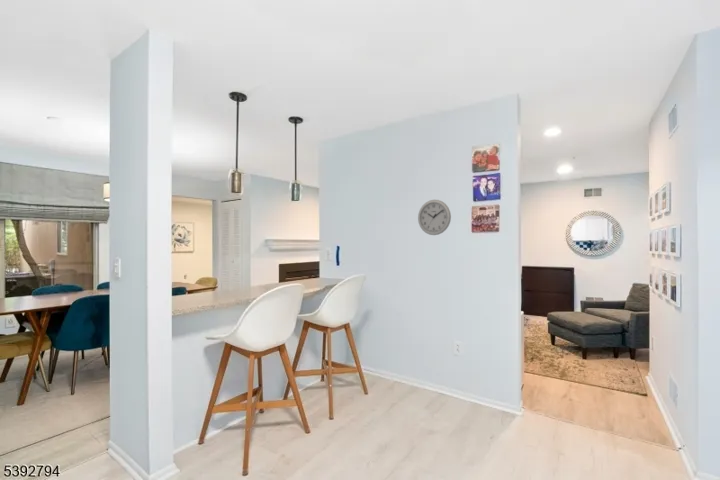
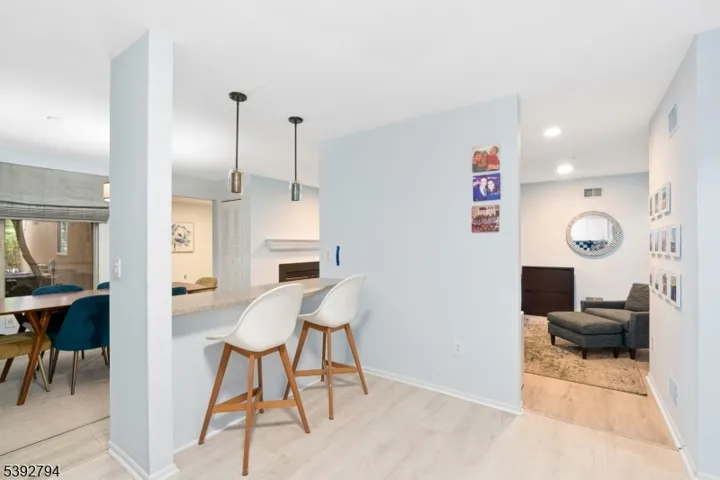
- wall clock [417,199,452,236]
